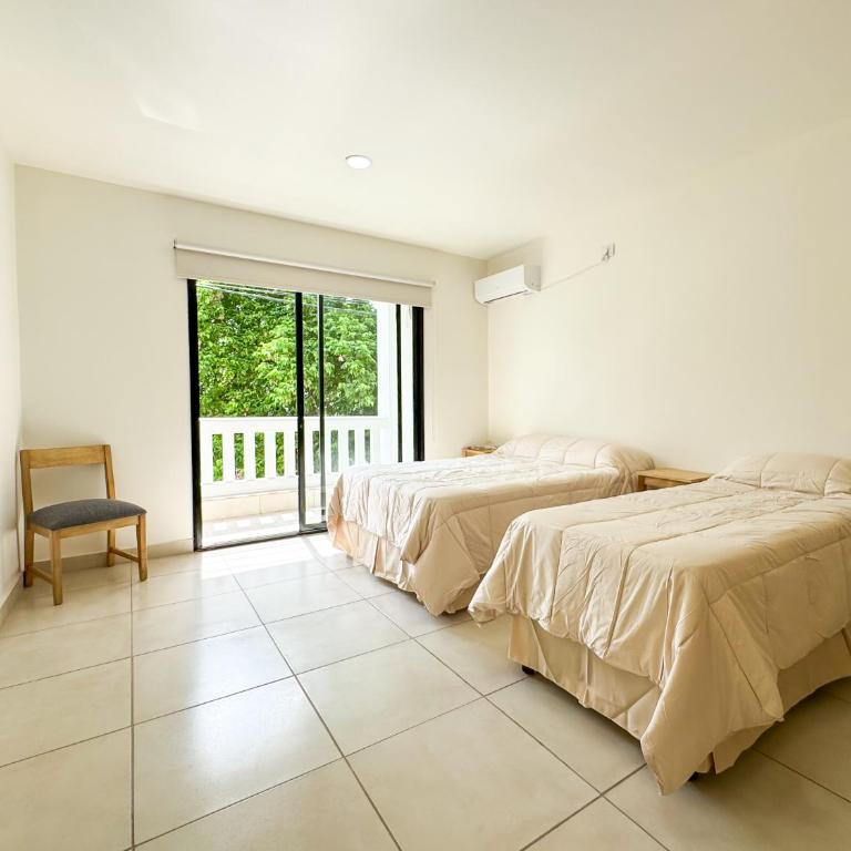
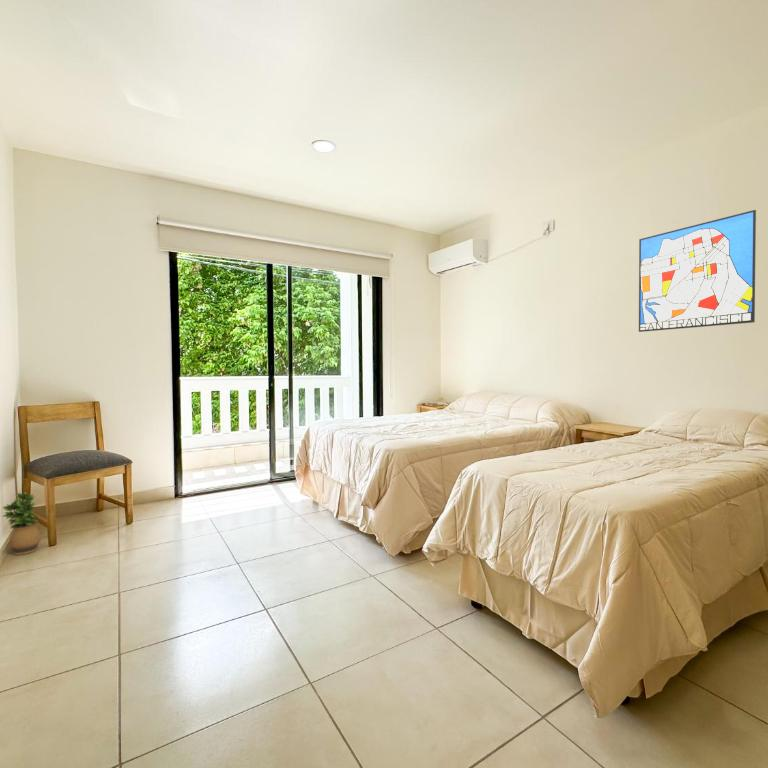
+ potted plant [2,491,42,556]
+ wall art [638,209,757,333]
